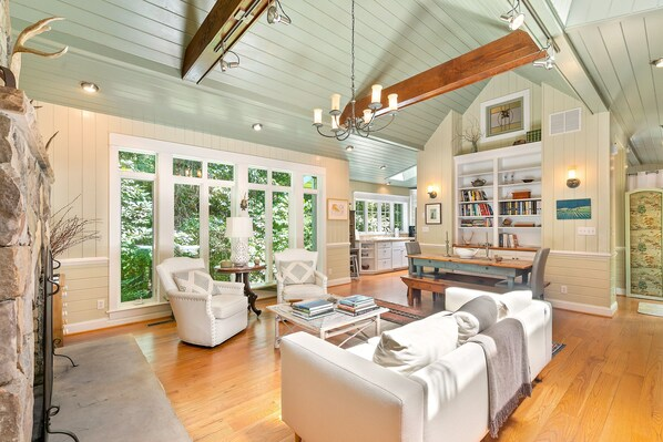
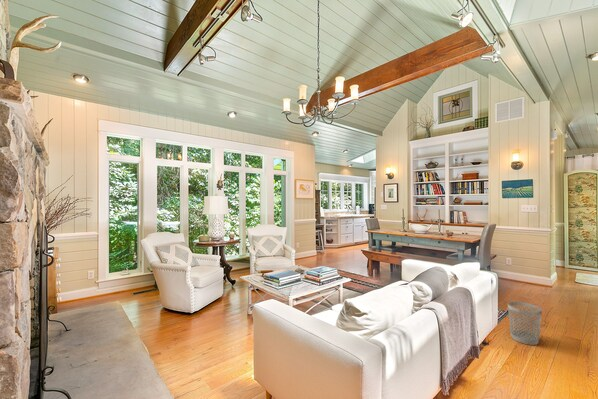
+ wastebasket [507,301,543,346]
